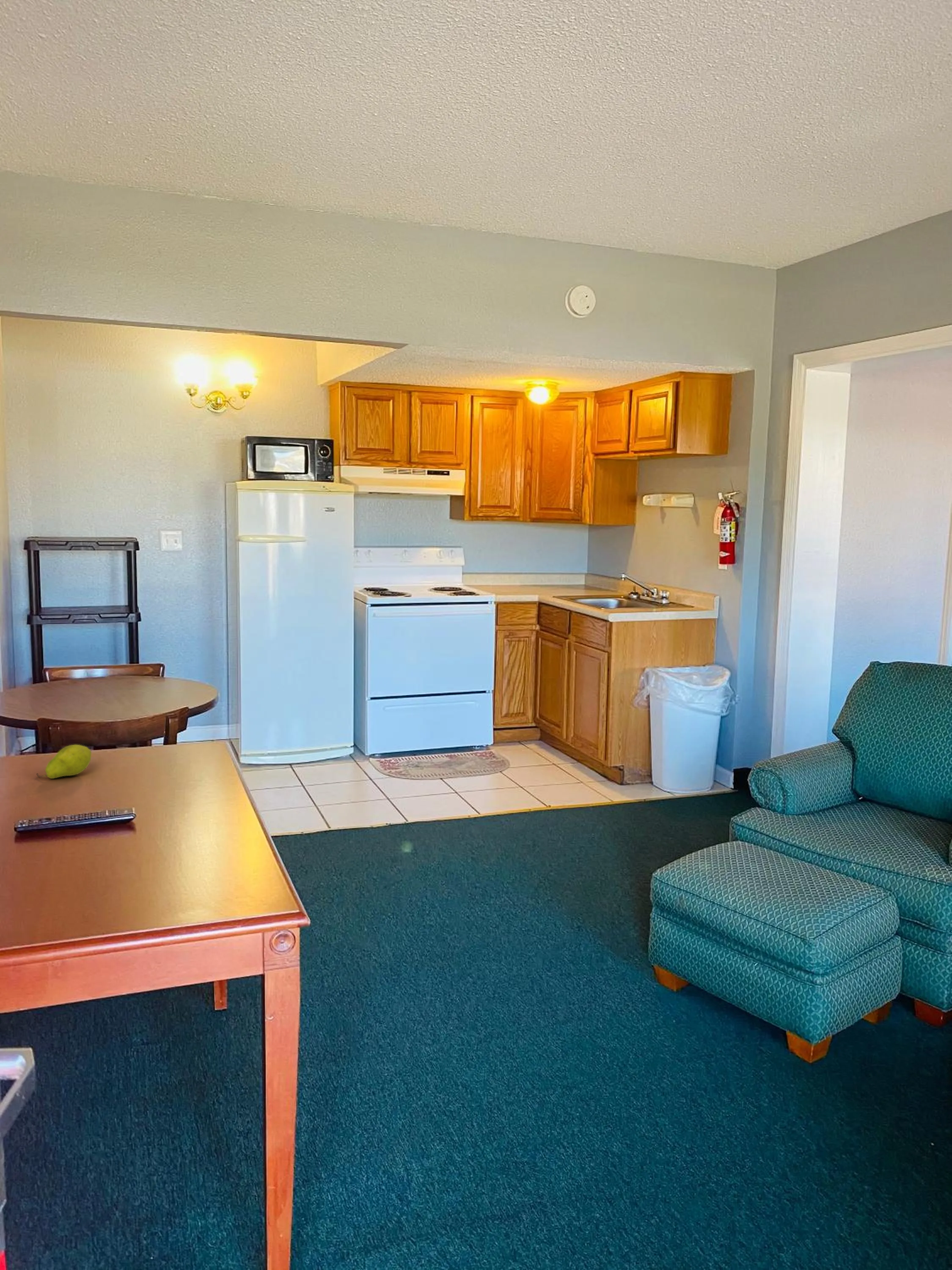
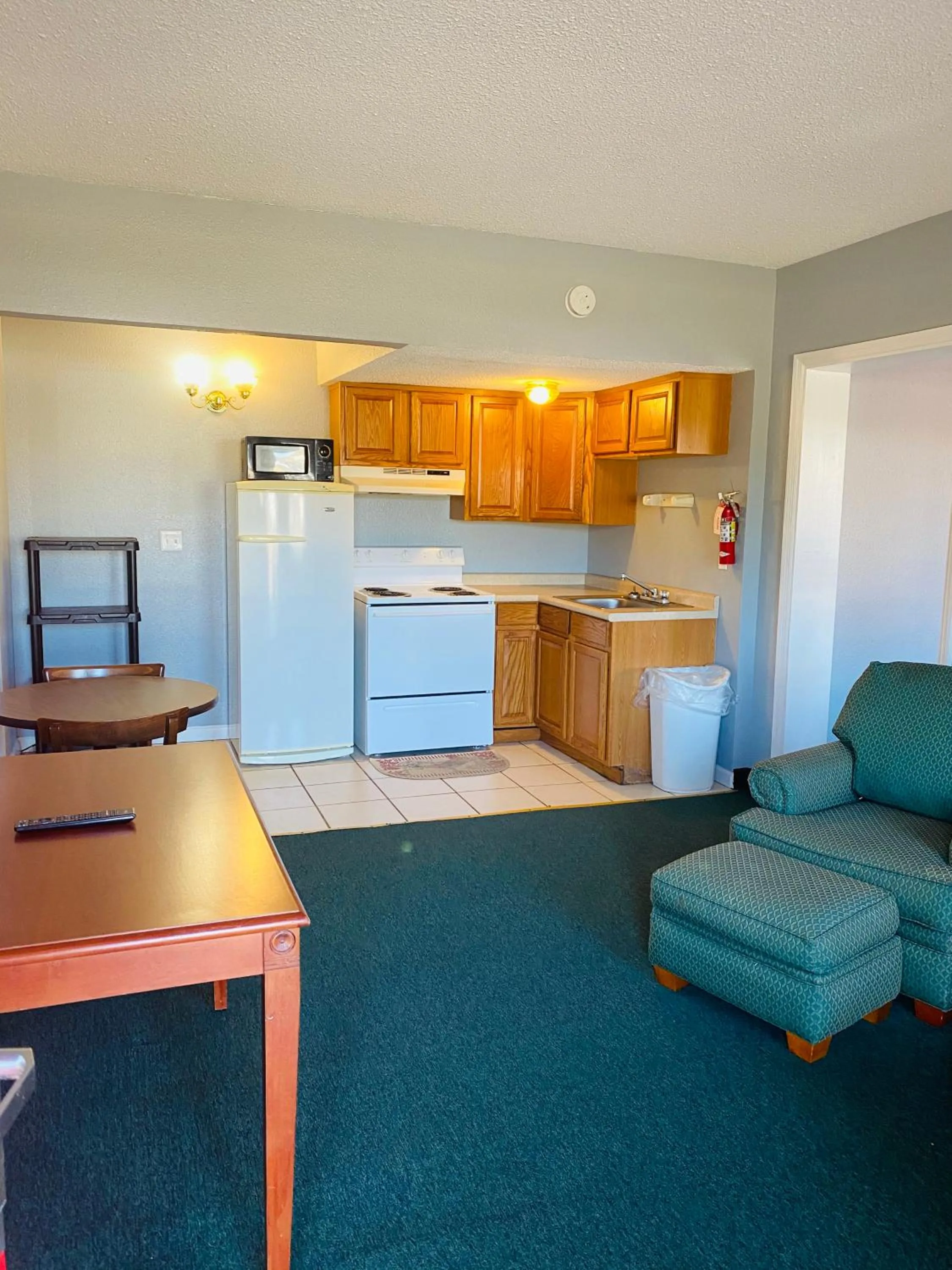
- fruit [36,744,92,779]
